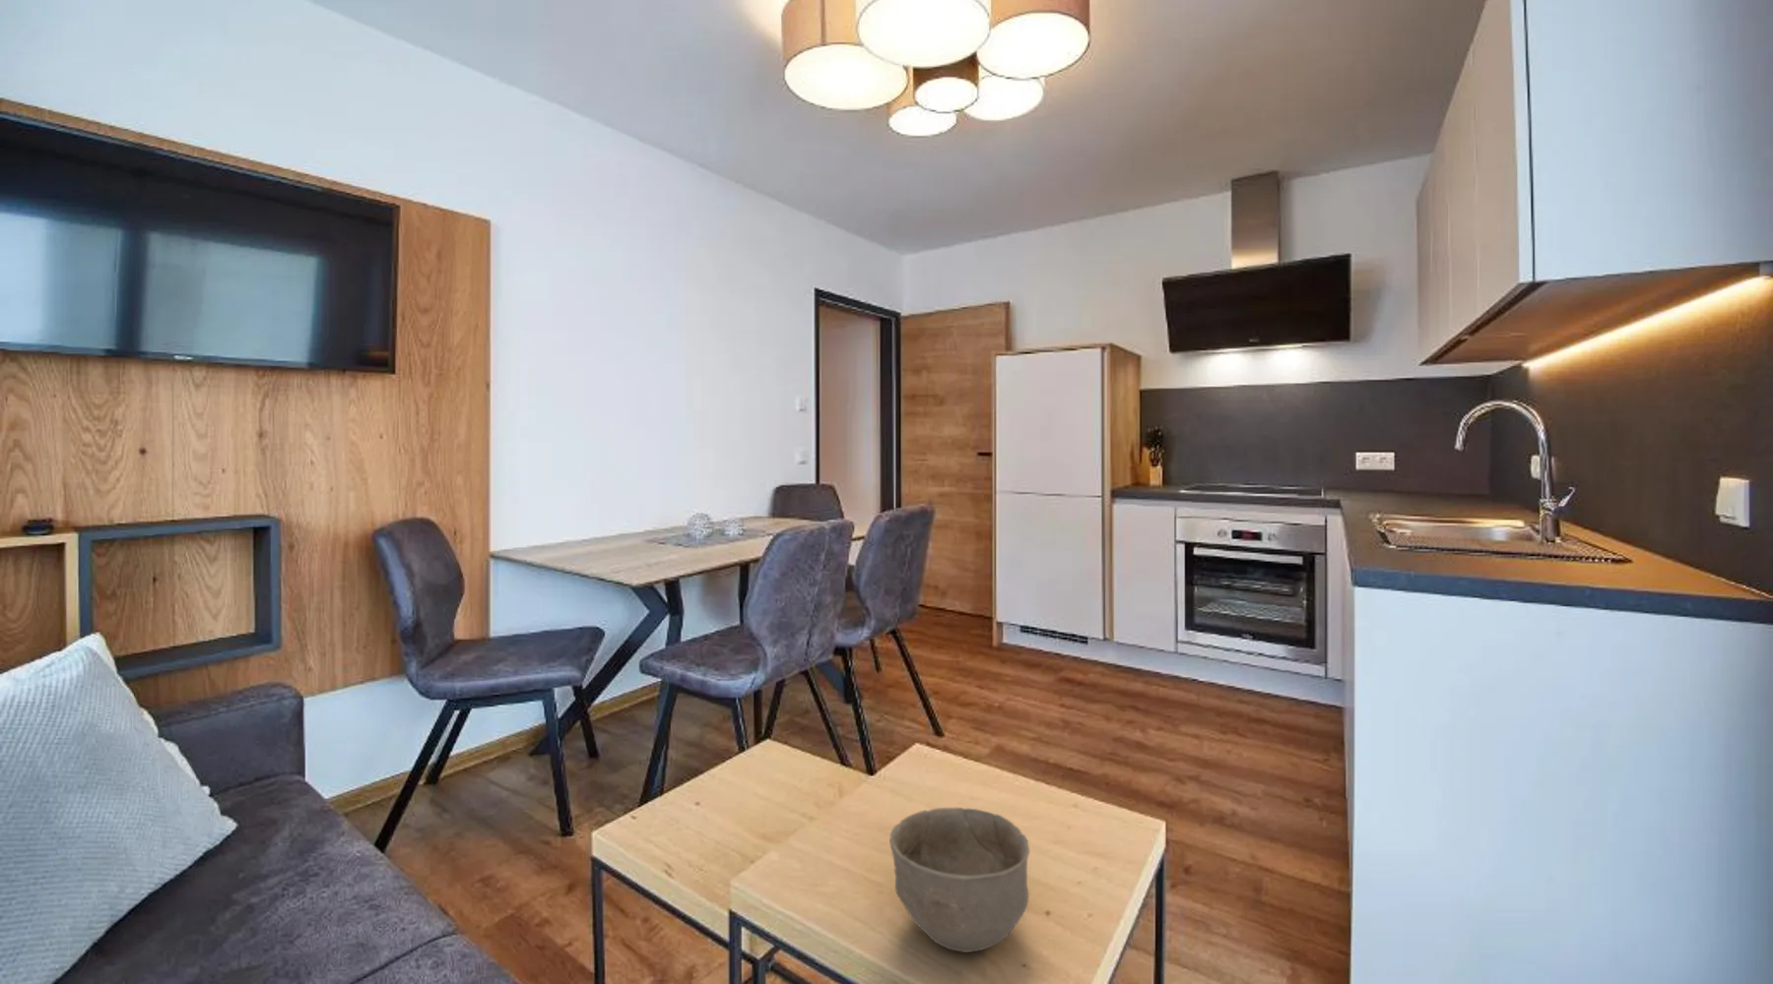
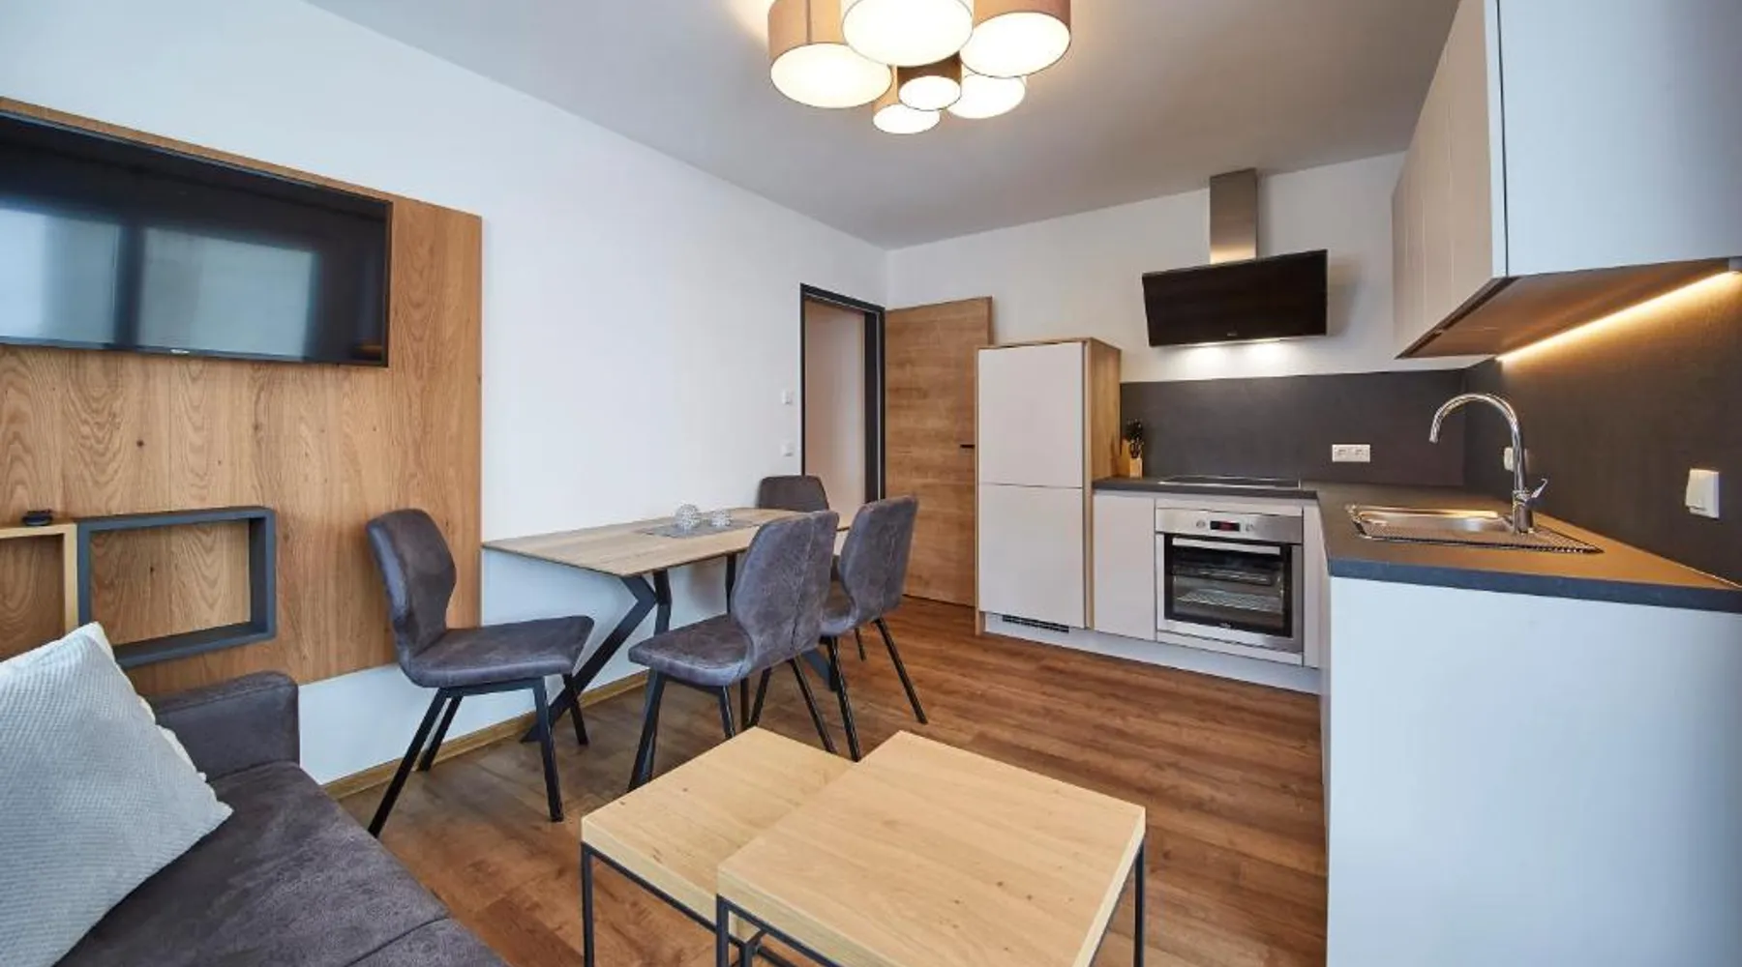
- bowl [889,807,1031,954]
